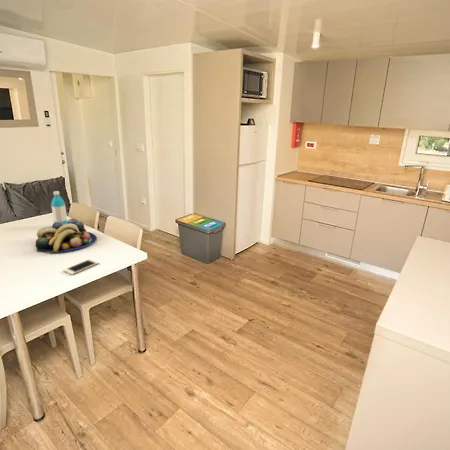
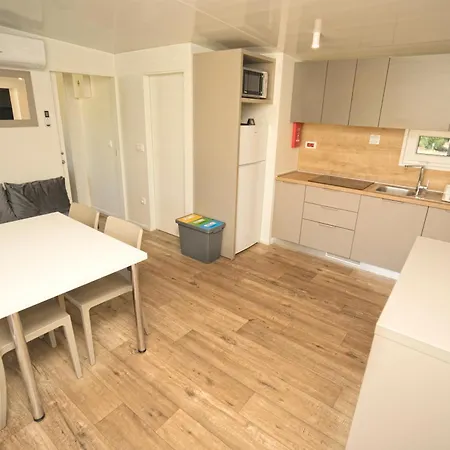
- water bottle [50,190,68,225]
- fruit bowl [34,218,98,255]
- cell phone [62,258,99,276]
